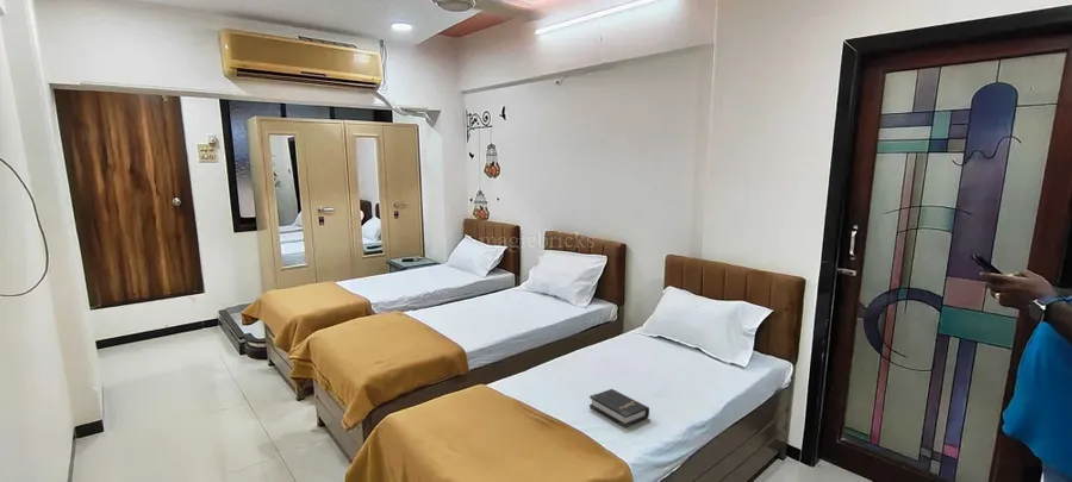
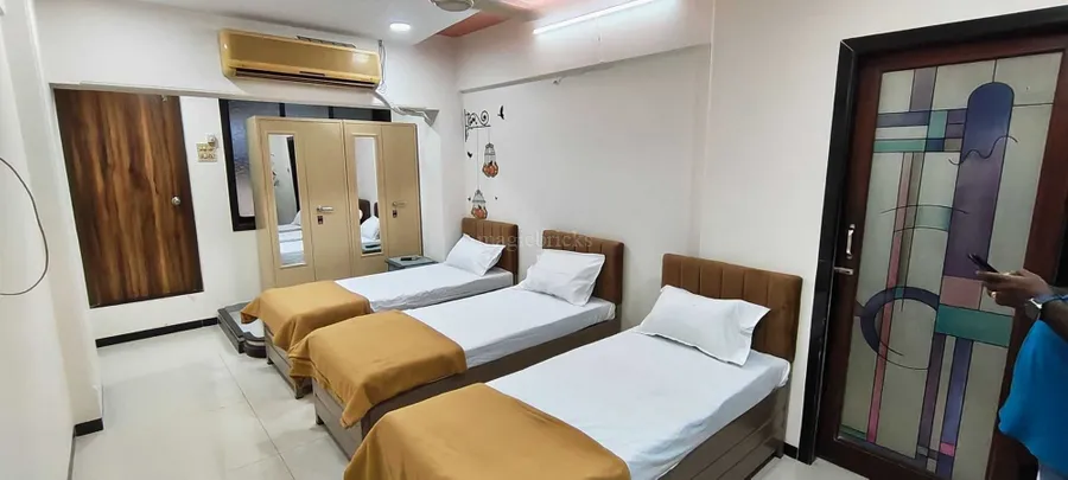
- hardback book [588,388,650,428]
